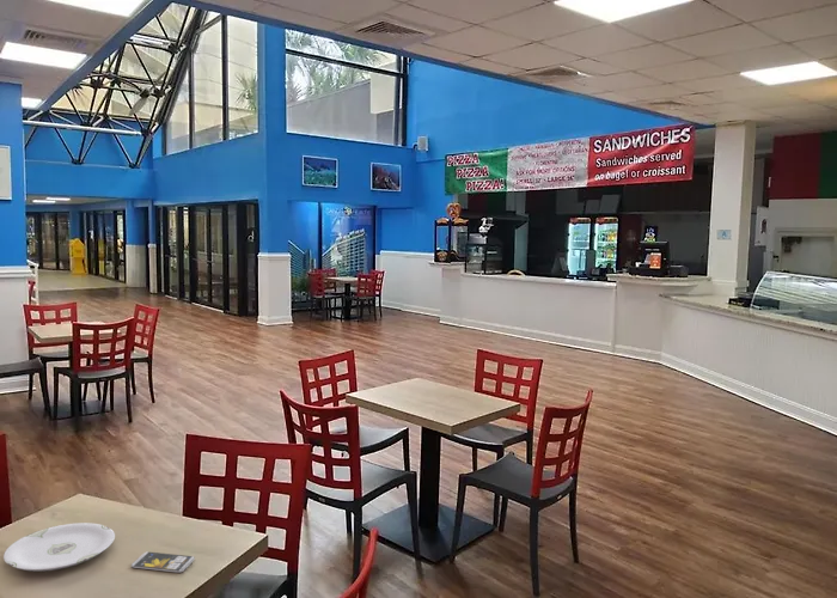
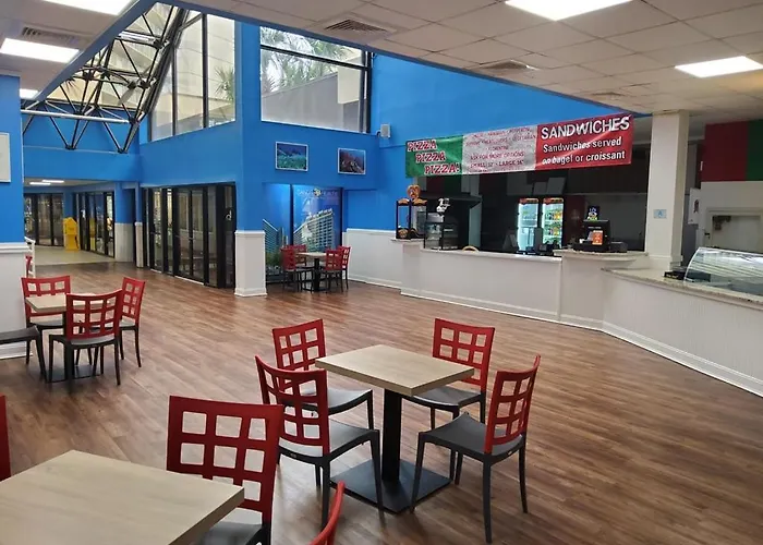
- plate [2,521,116,573]
- smartphone [130,550,196,574]
